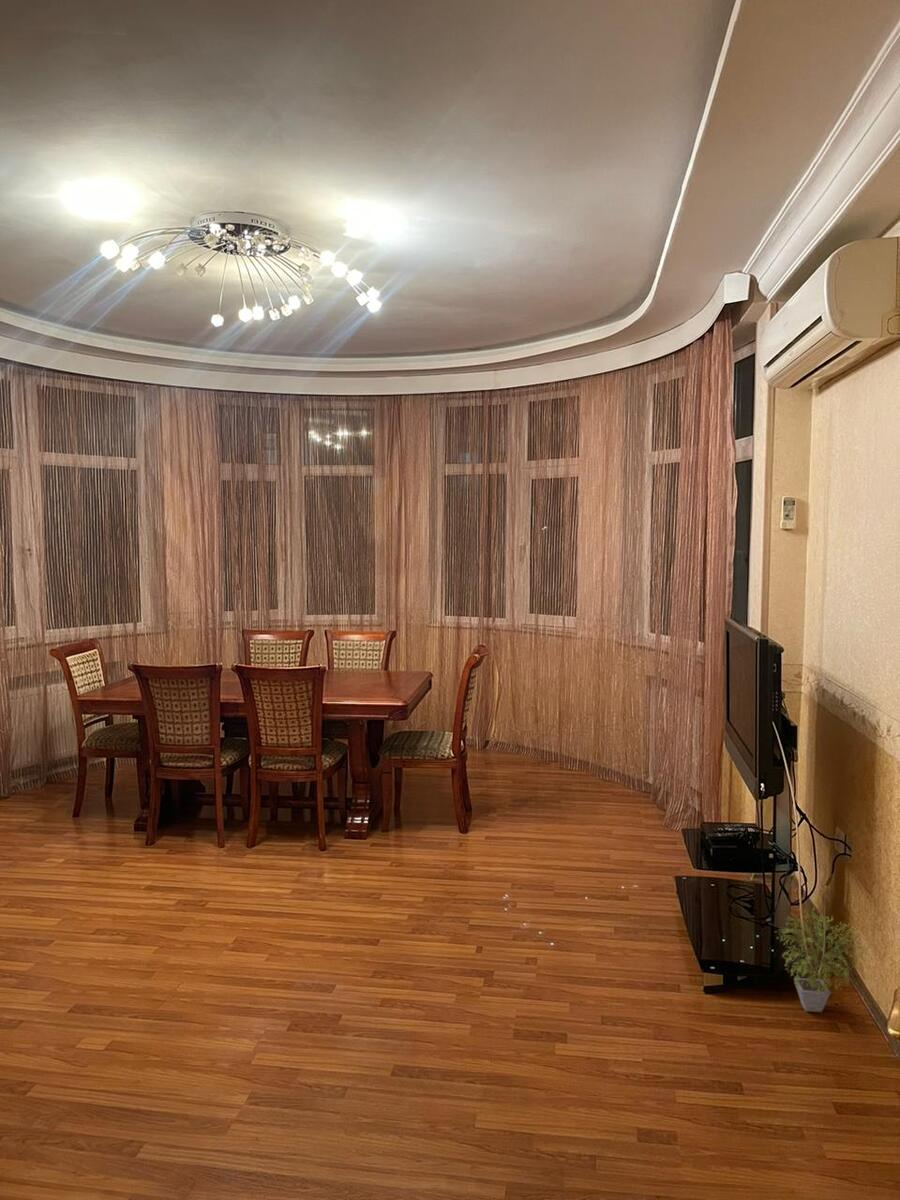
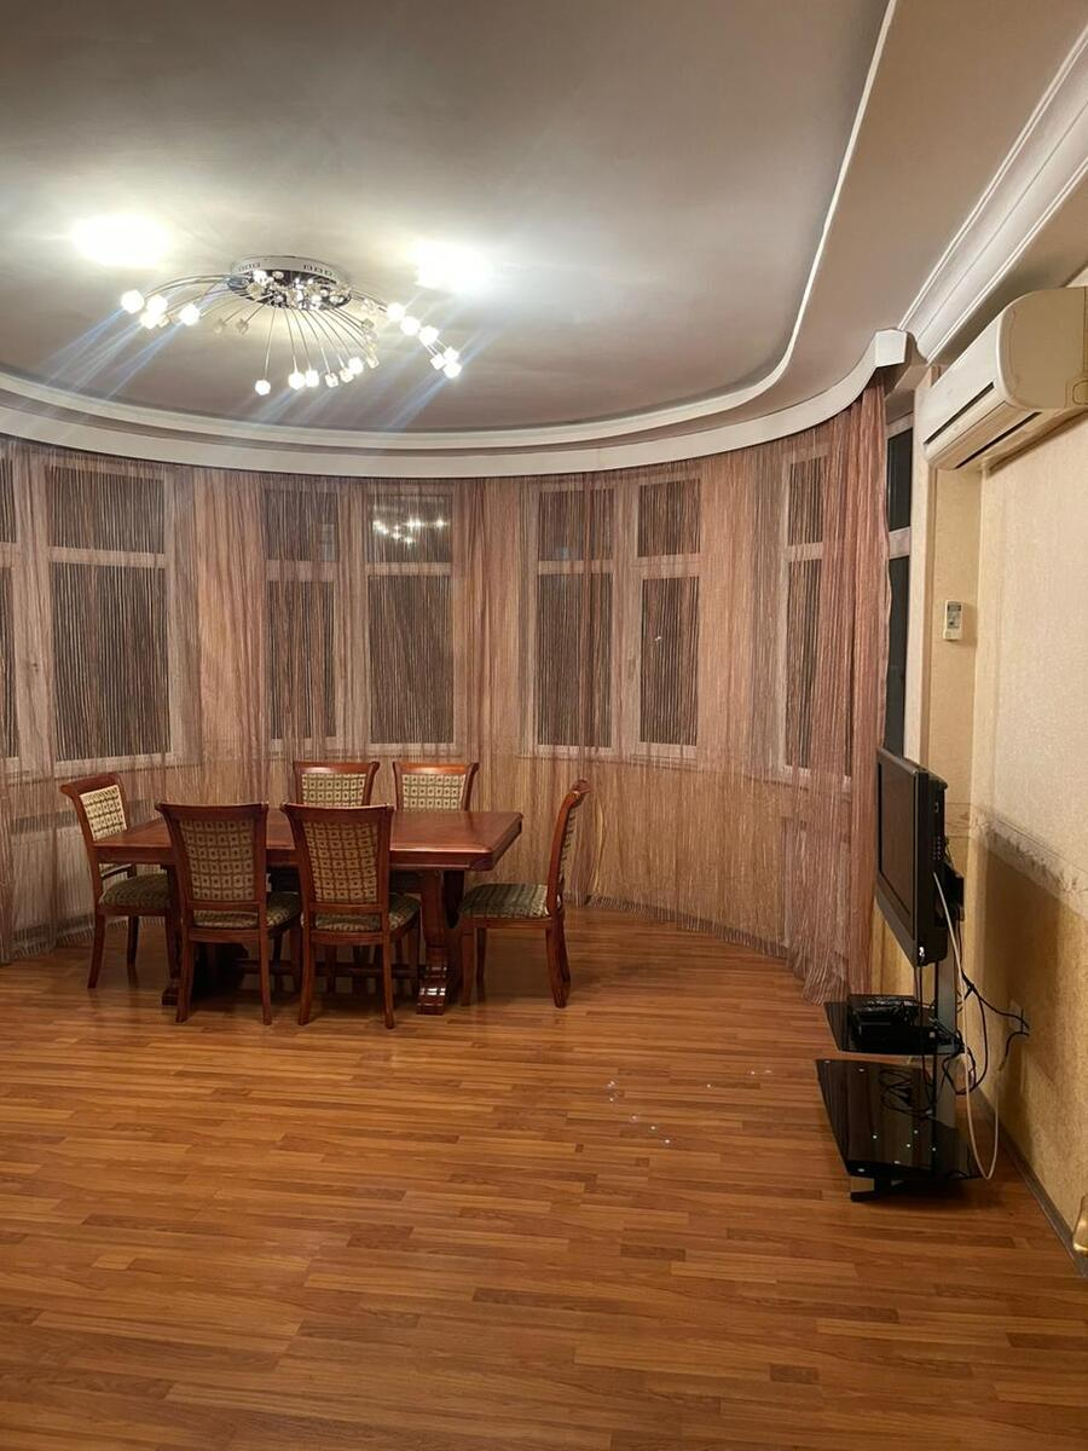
- potted plant [774,906,873,1013]
